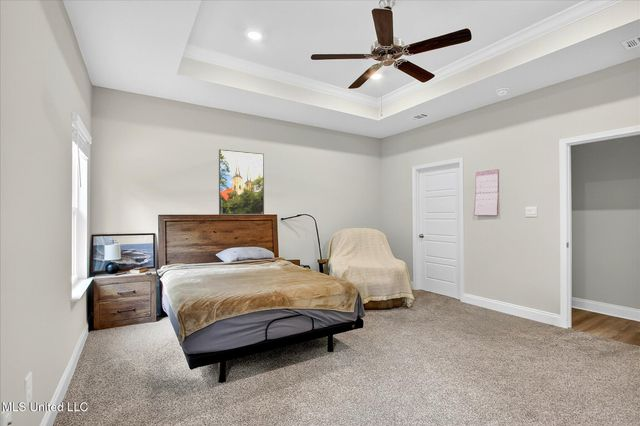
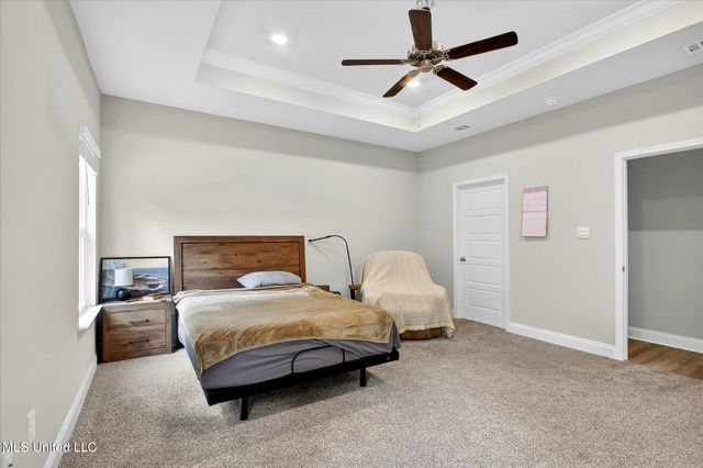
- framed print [218,148,265,216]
